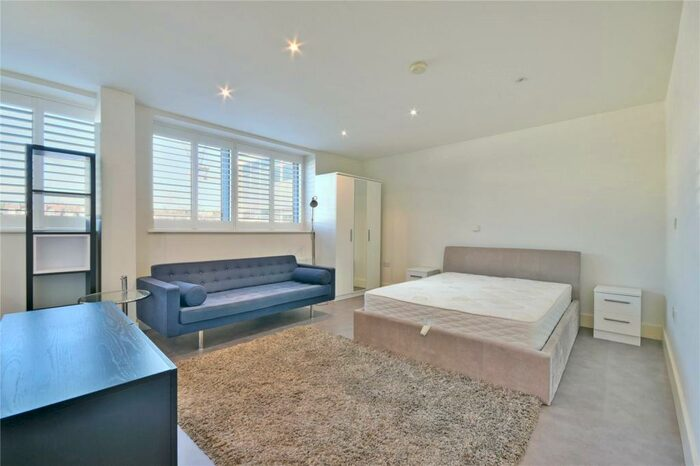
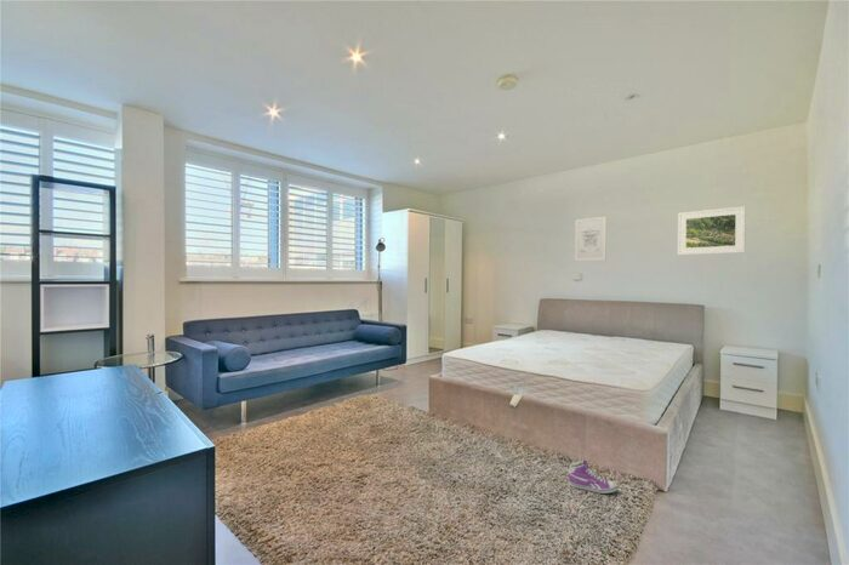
+ sneaker [568,460,619,495]
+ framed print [677,205,747,256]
+ wall art [574,216,608,262]
